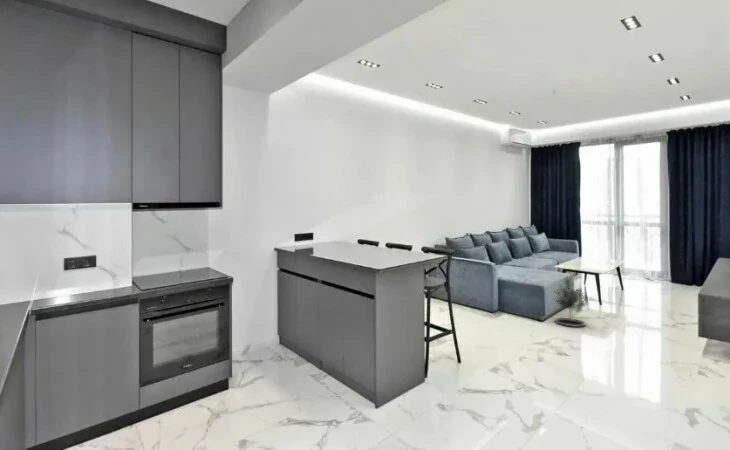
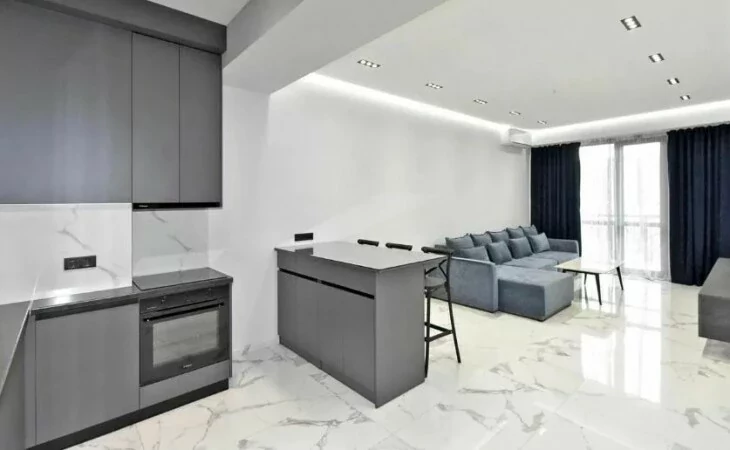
- potted tree [552,275,591,328]
